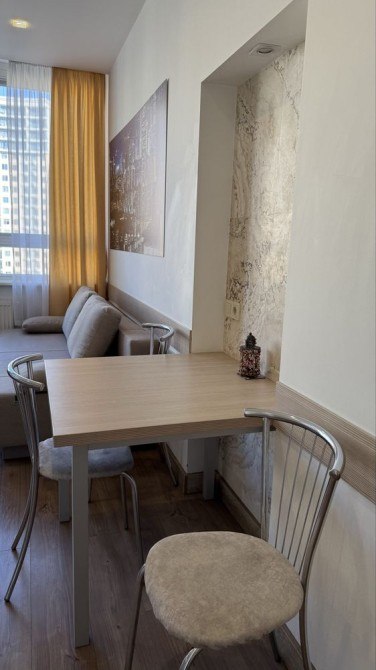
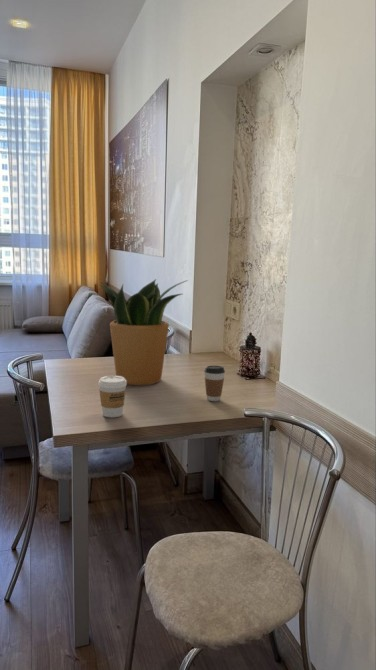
+ coffee cup [97,375,128,418]
+ coffee cup [203,365,226,402]
+ potted plant [100,278,189,386]
